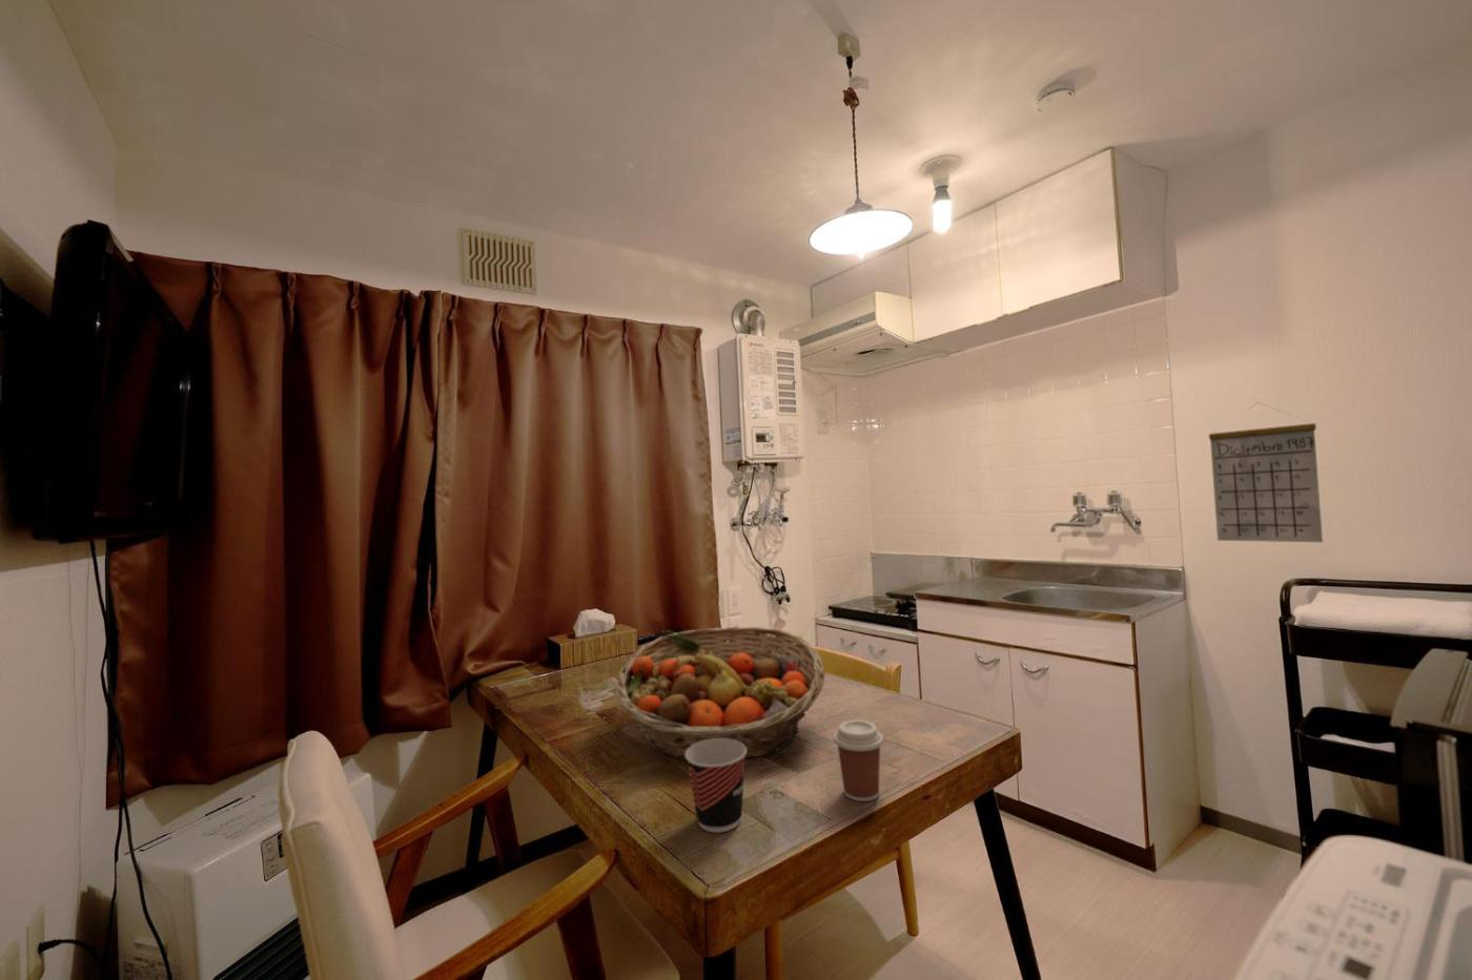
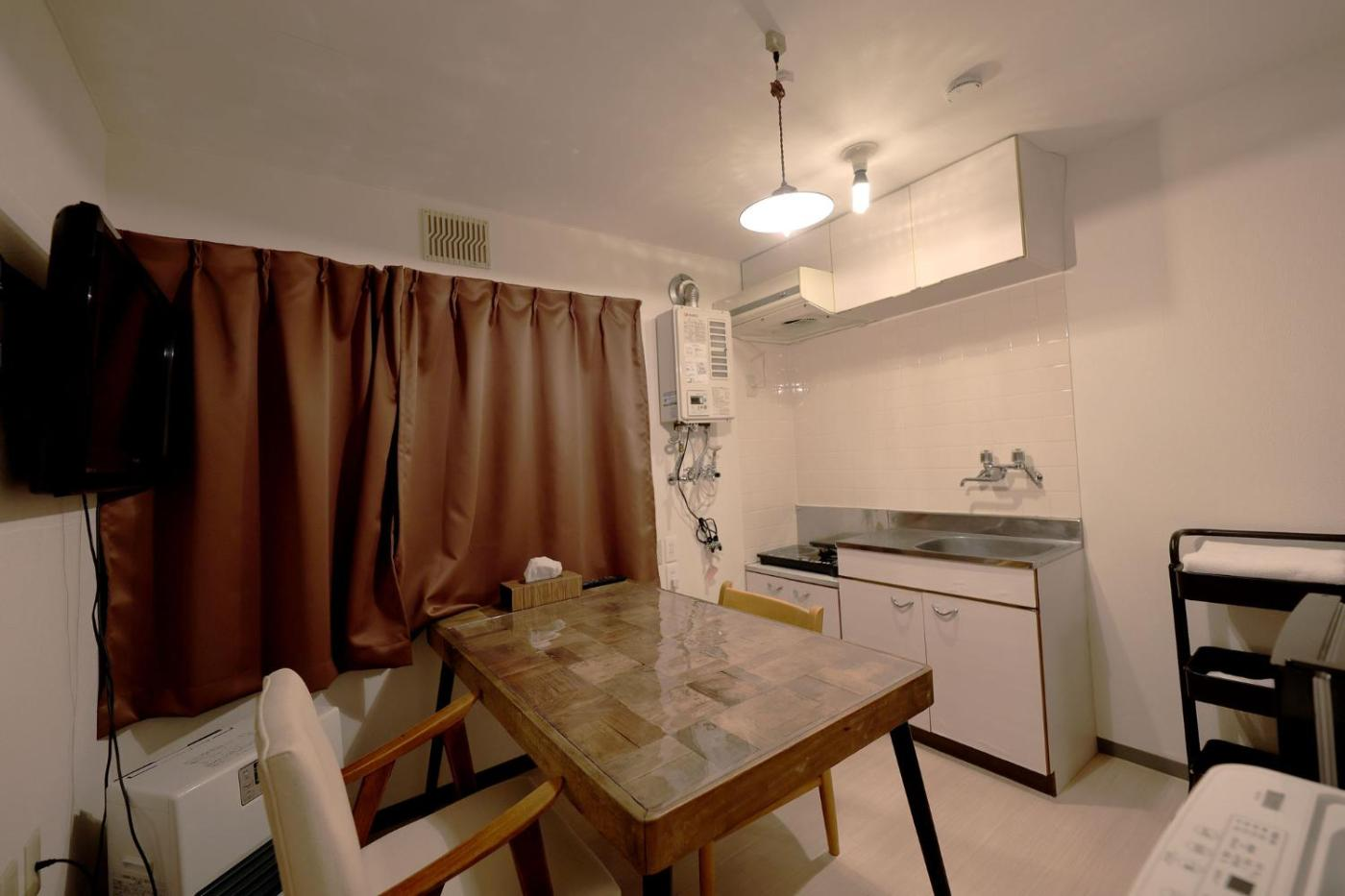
- calendar [1208,402,1324,542]
- fruit basket [614,625,826,760]
- coffee cup [833,719,884,803]
- cup [685,738,746,835]
